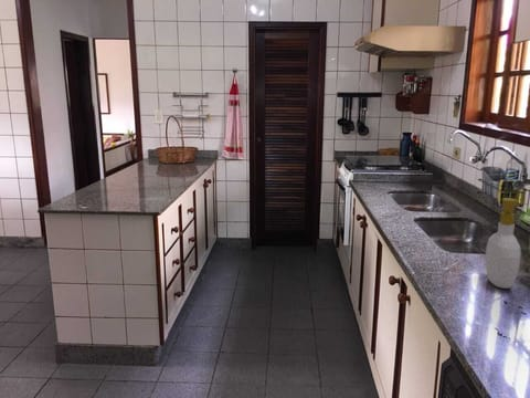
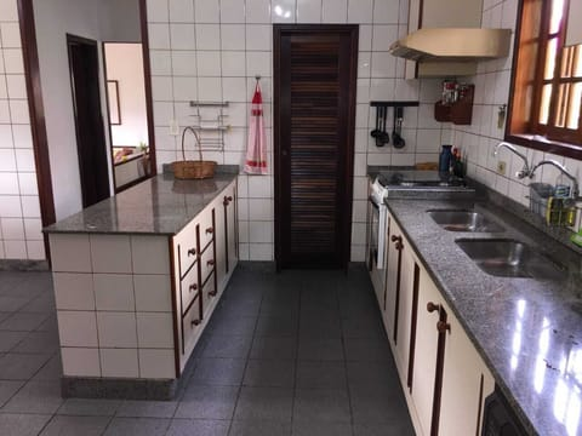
- soap bottle [485,197,529,290]
